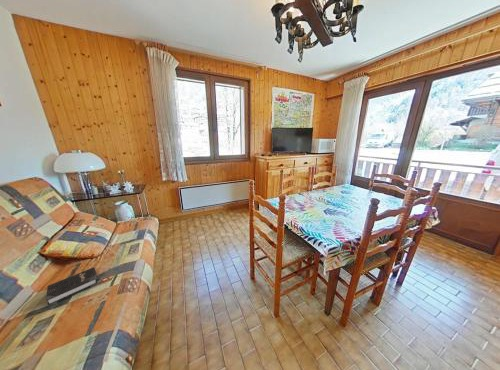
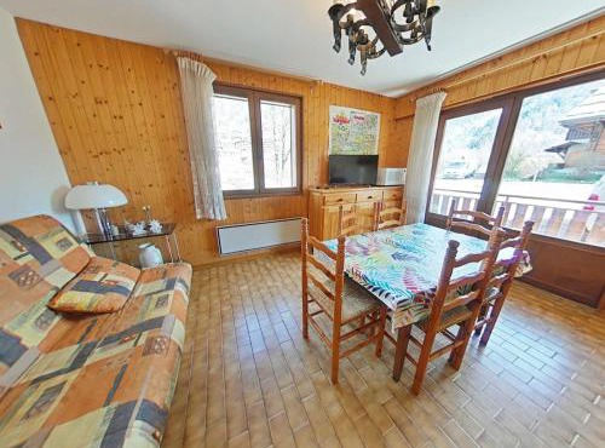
- hardback book [45,266,99,308]
